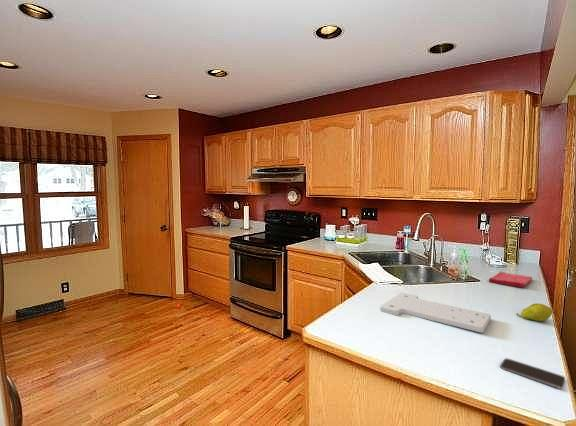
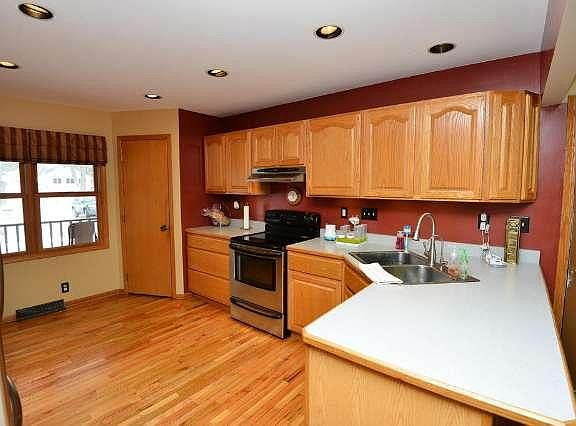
- smartphone [499,357,566,390]
- dish towel [488,270,533,288]
- cutting board [379,292,492,334]
- fruit [516,302,553,322]
